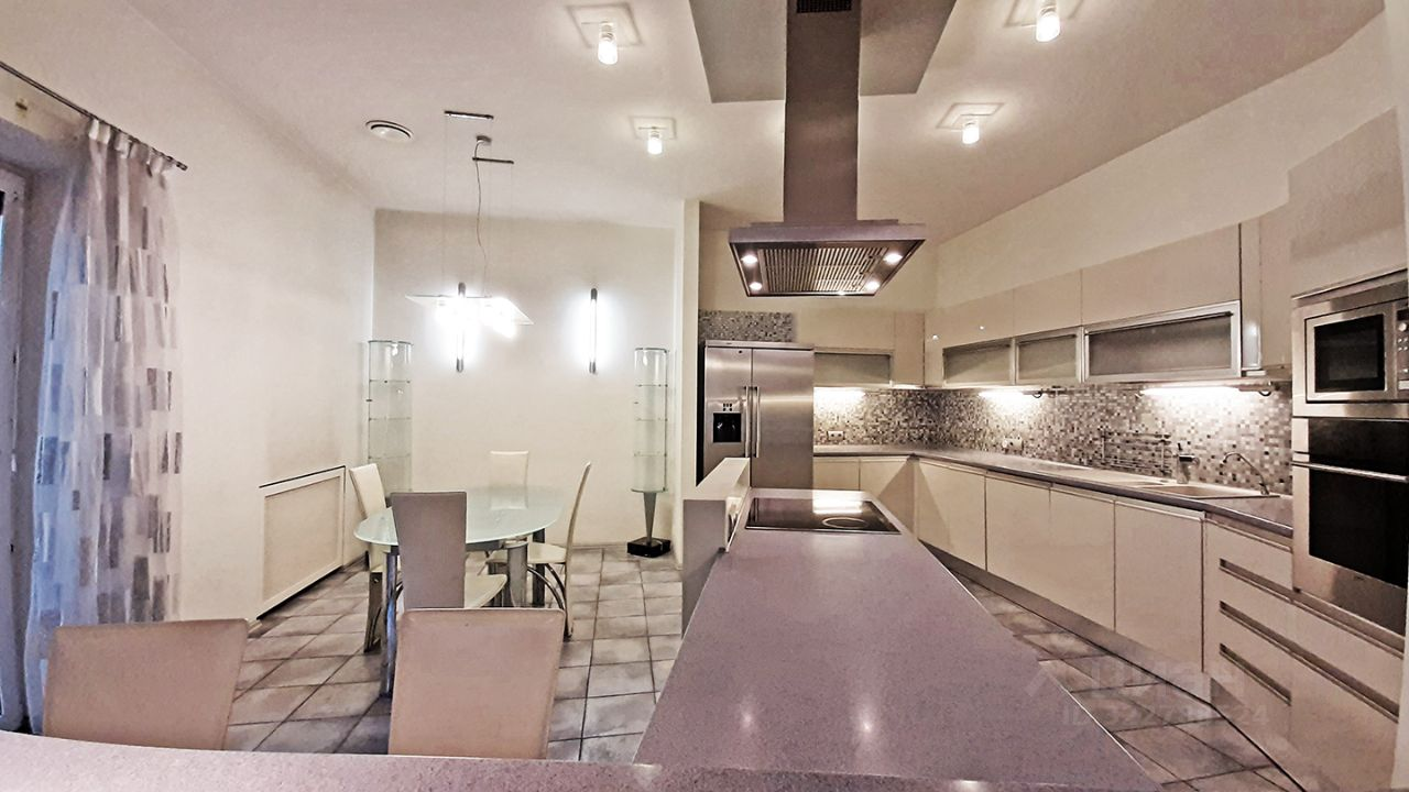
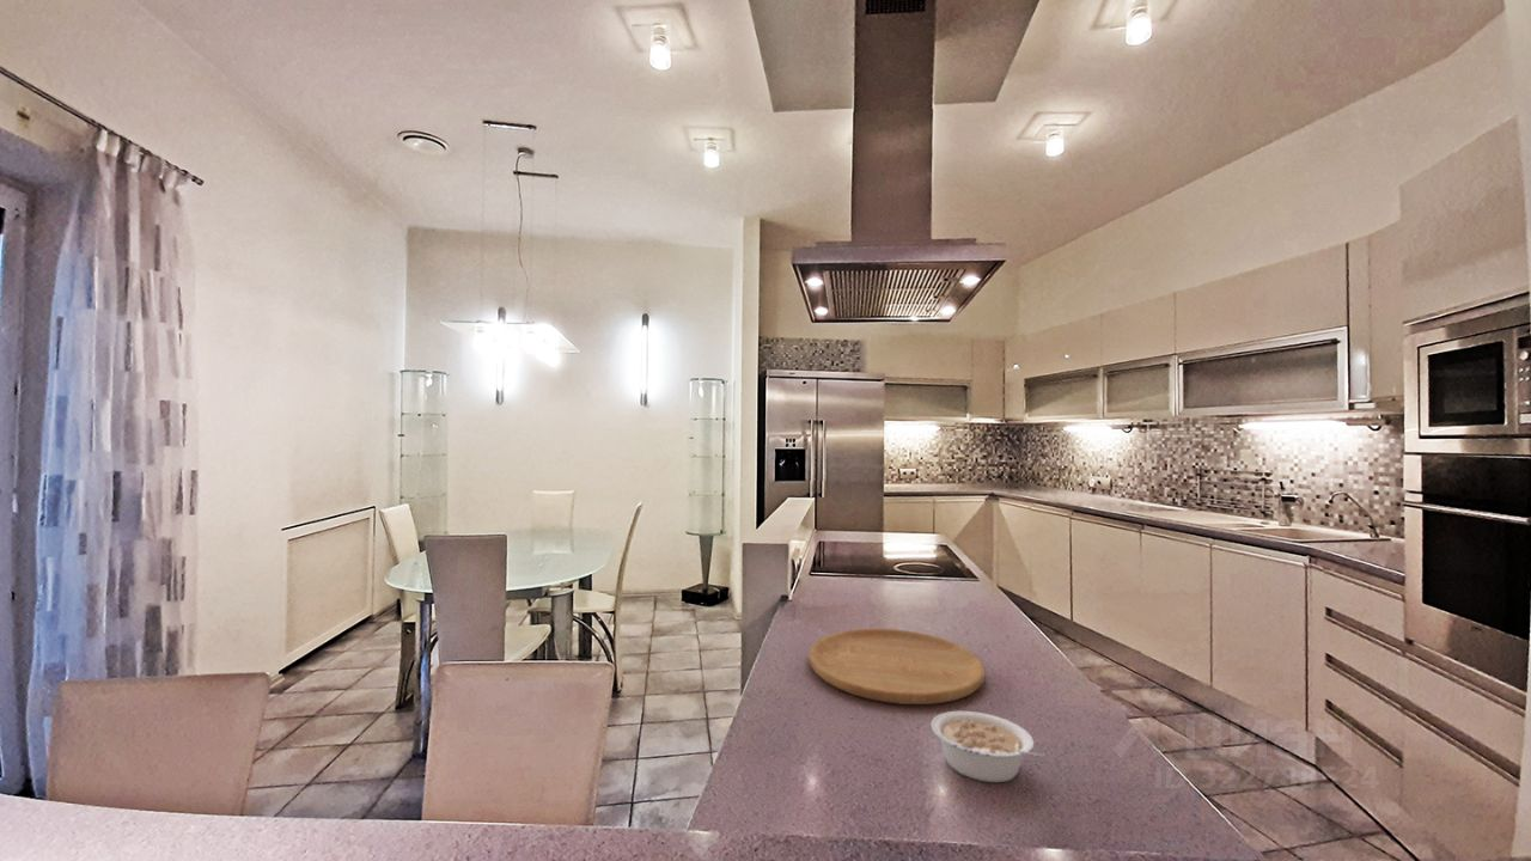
+ cutting board [807,628,986,706]
+ legume [931,710,1047,783]
